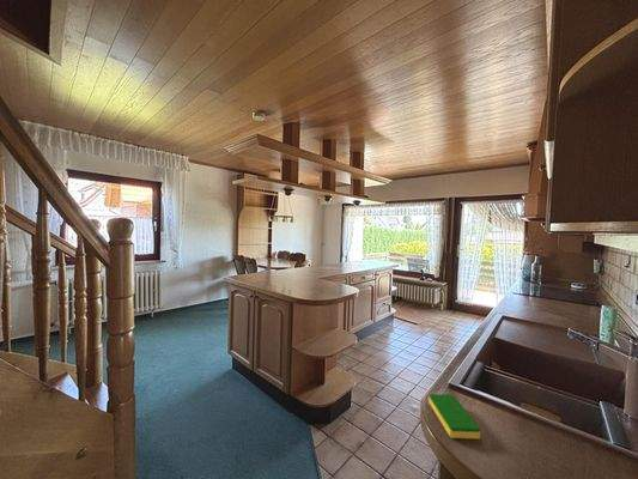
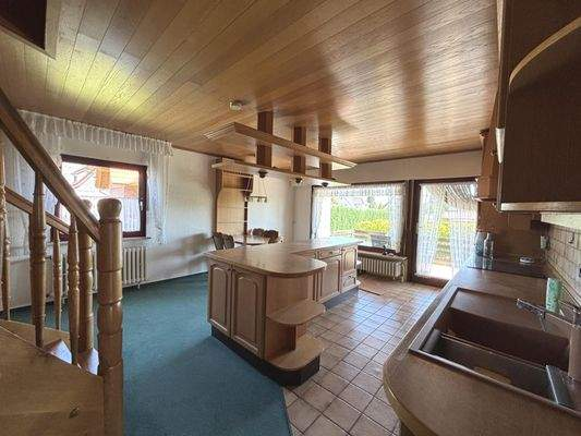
- dish sponge [427,393,481,441]
